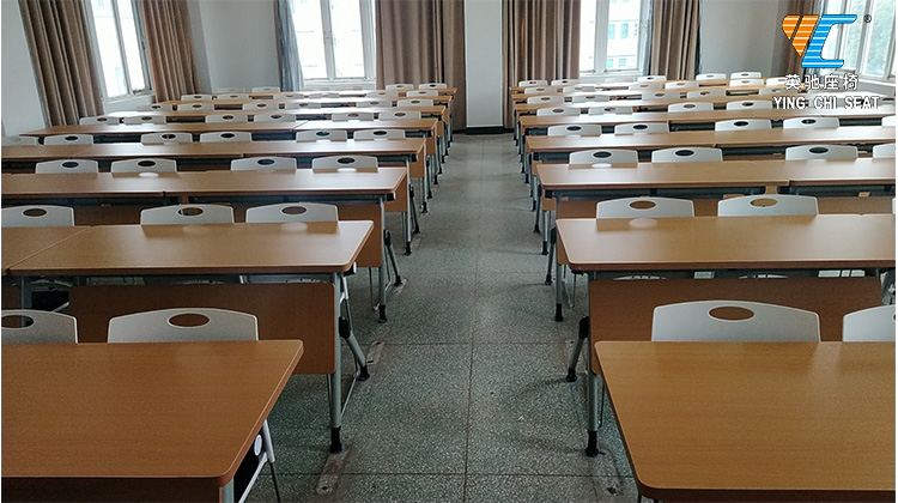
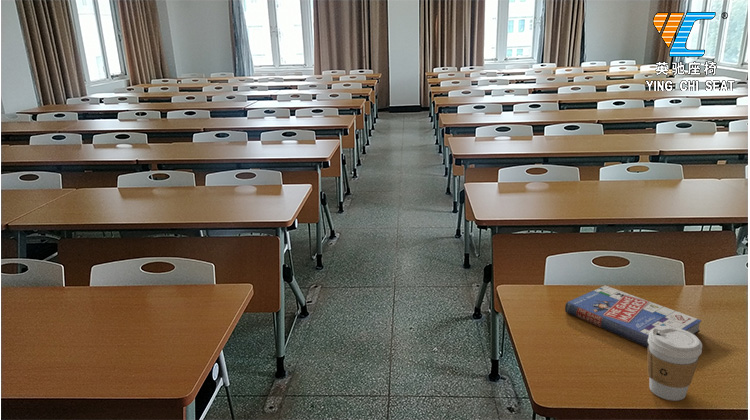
+ book [564,285,703,349]
+ coffee cup [647,326,703,402]
